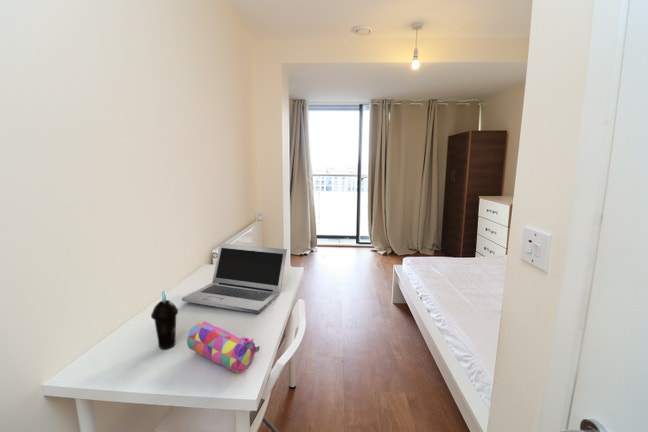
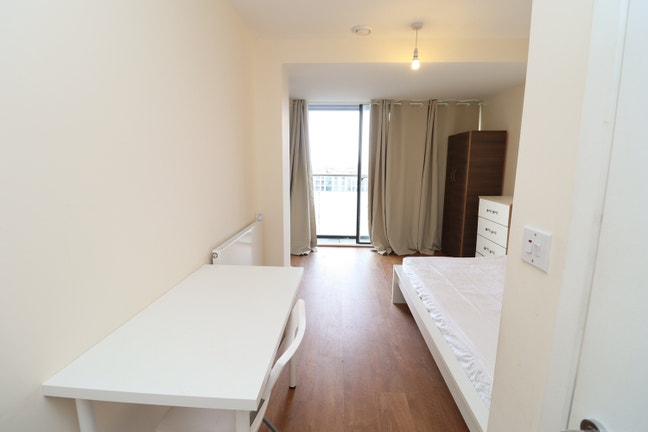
- pencil case [186,321,261,374]
- laptop [181,242,288,314]
- cup [150,290,179,350]
